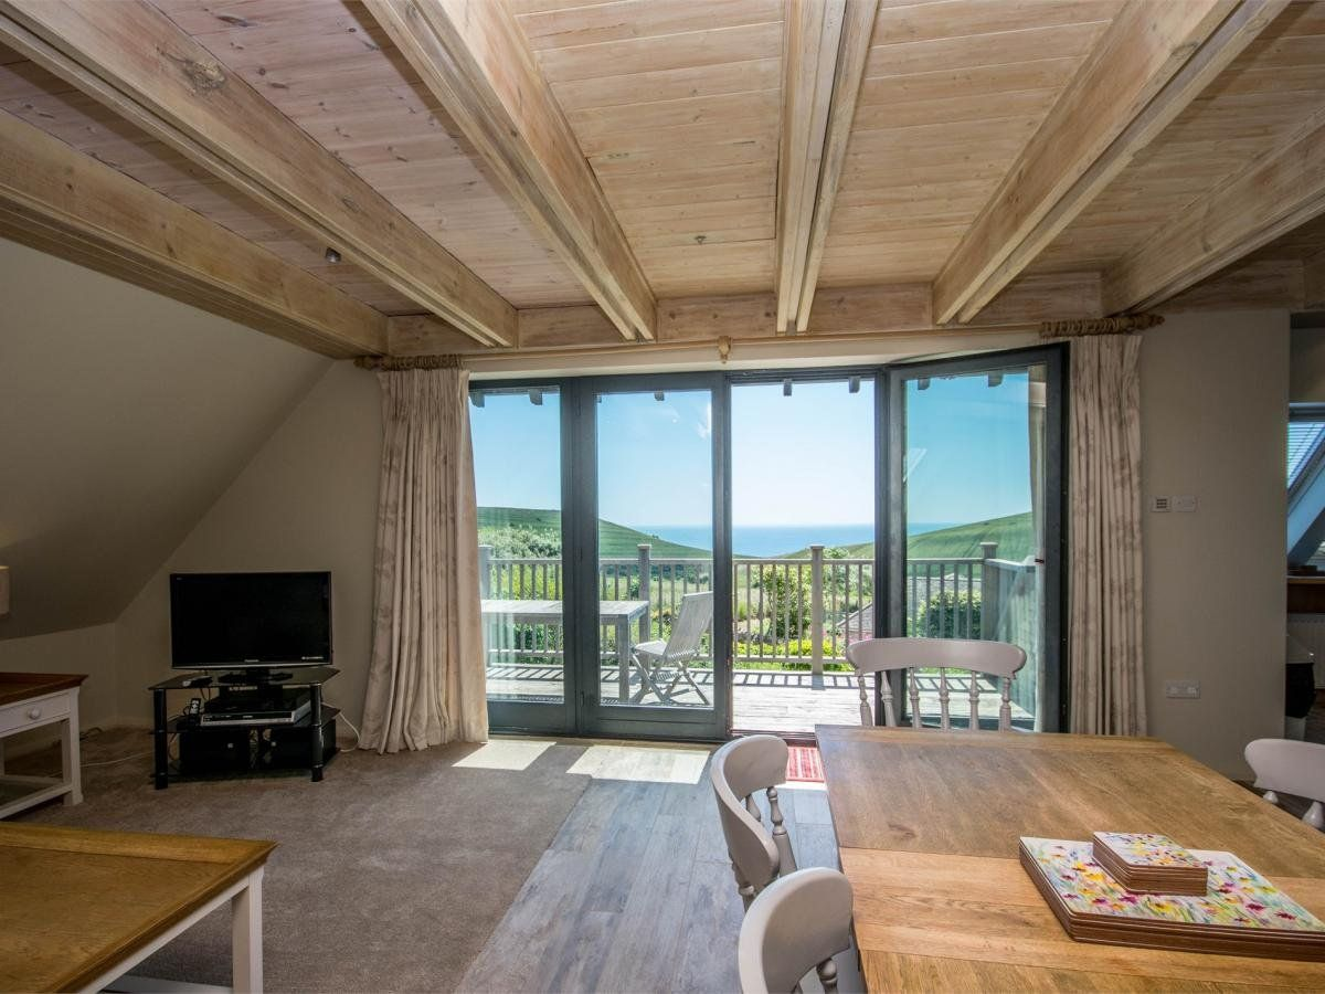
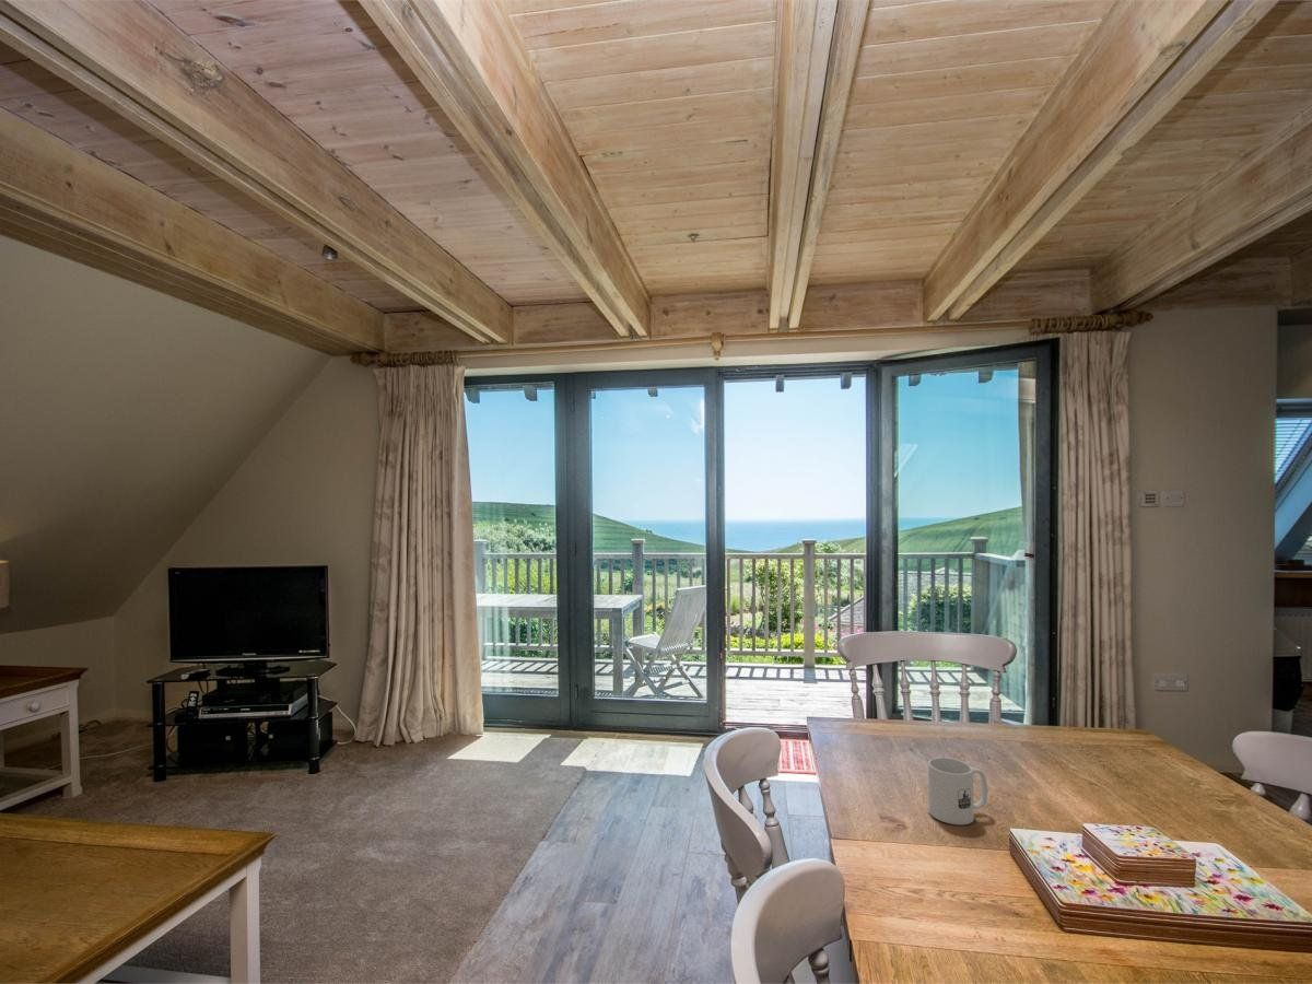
+ mug [927,757,988,825]
